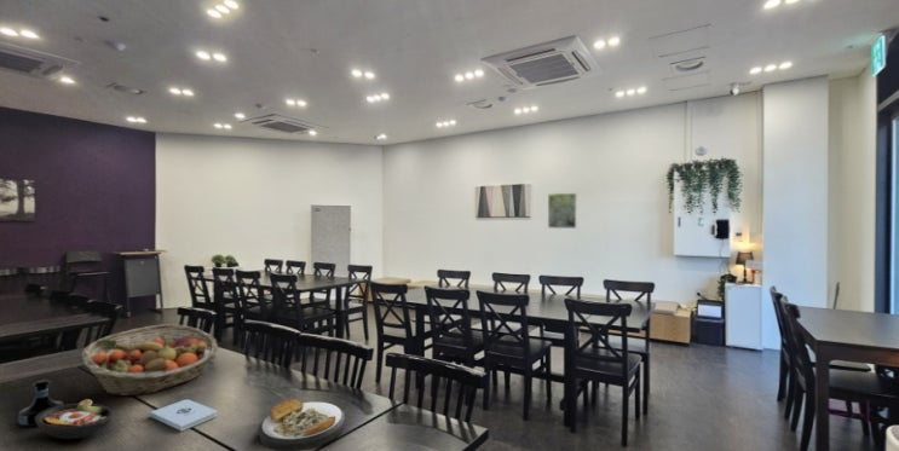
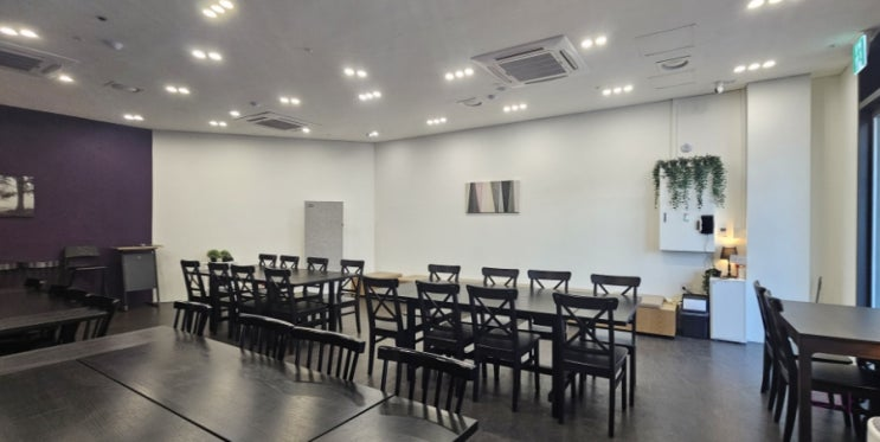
- tequila bottle [18,378,64,428]
- plate [257,397,346,451]
- fruit basket [81,323,219,398]
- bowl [35,398,115,440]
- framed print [547,192,578,230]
- notepad [149,398,218,432]
